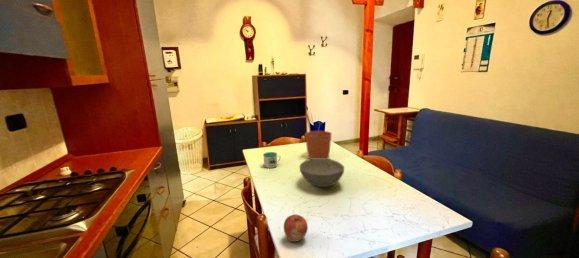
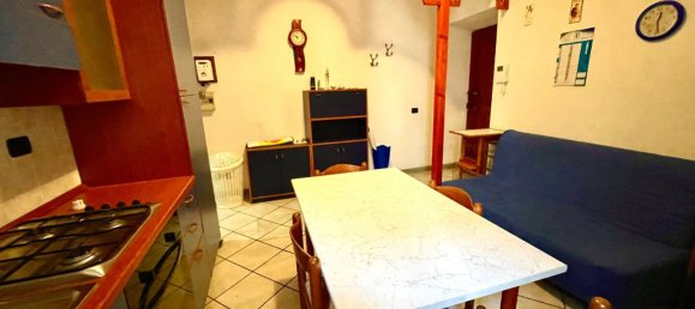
- mug [262,151,282,169]
- plant pot [304,121,333,160]
- fruit [283,214,309,243]
- bowl [299,158,345,188]
